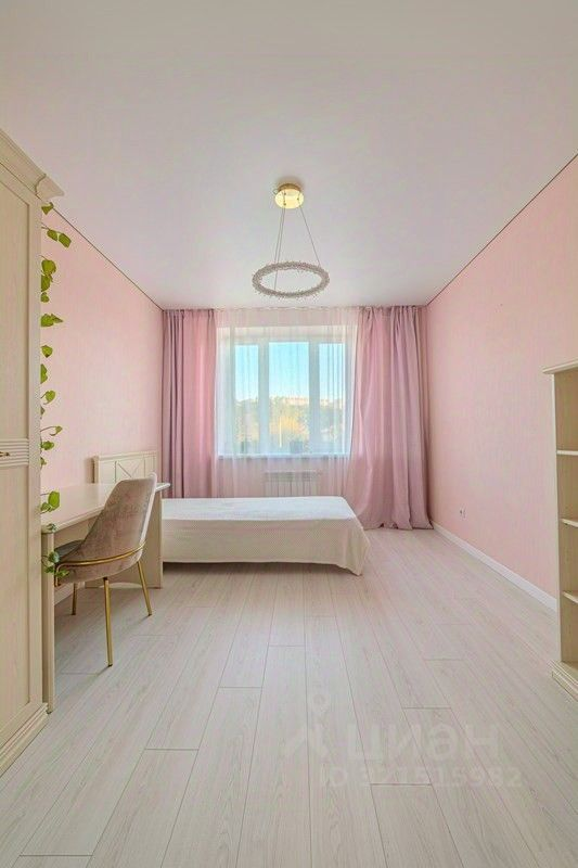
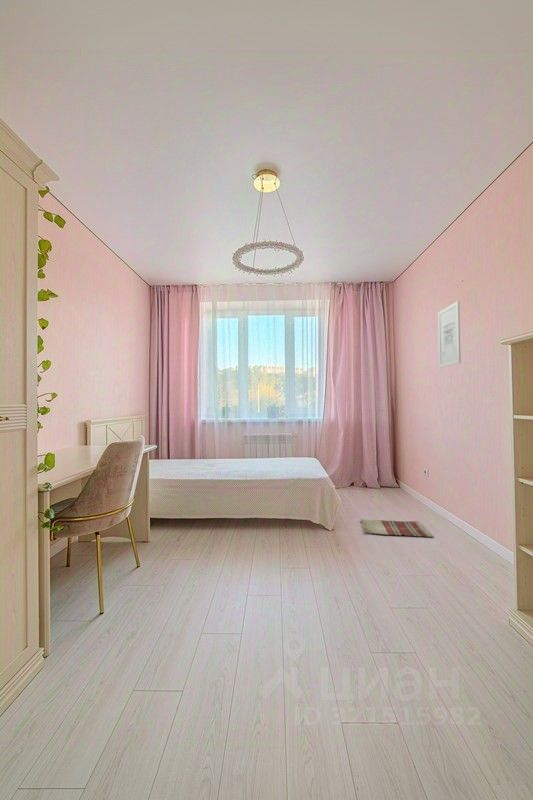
+ wall art [437,300,462,369]
+ rug [358,518,434,538]
